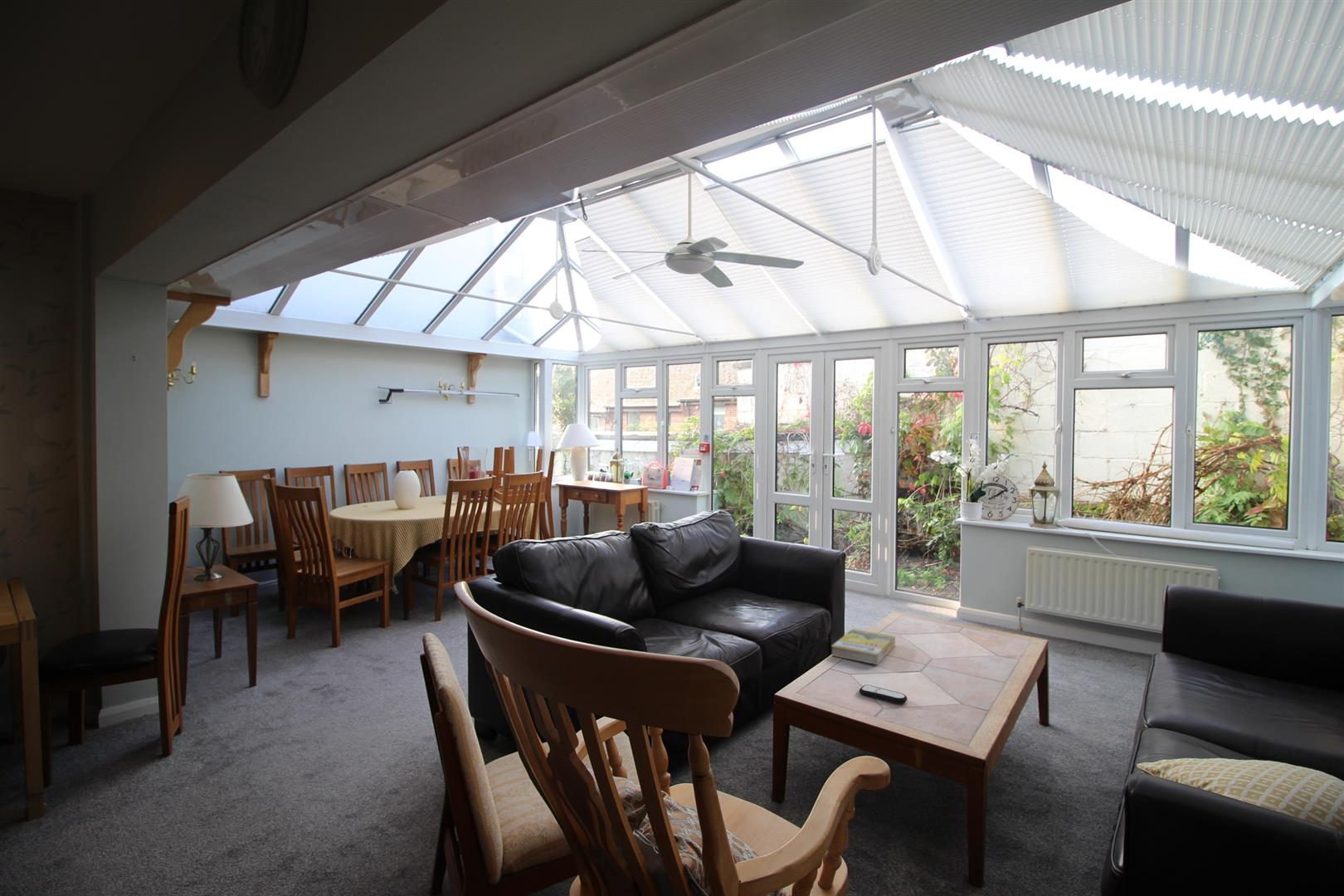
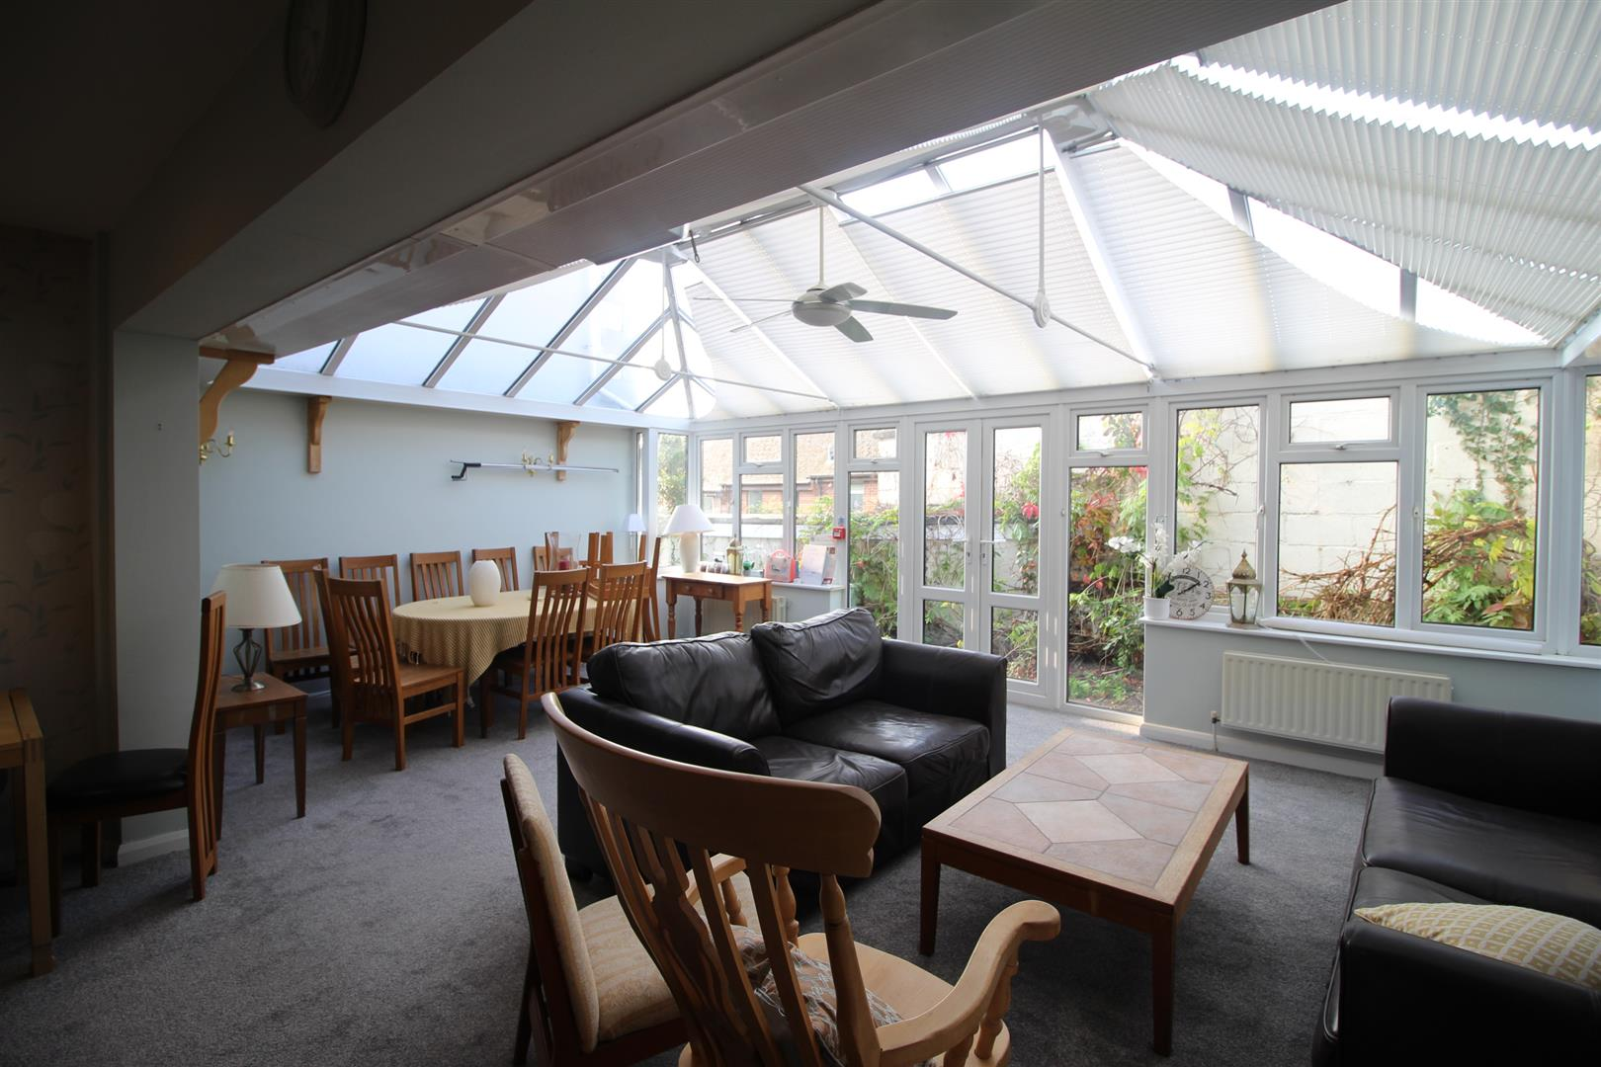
- book [830,628,896,665]
- remote control [859,684,908,704]
